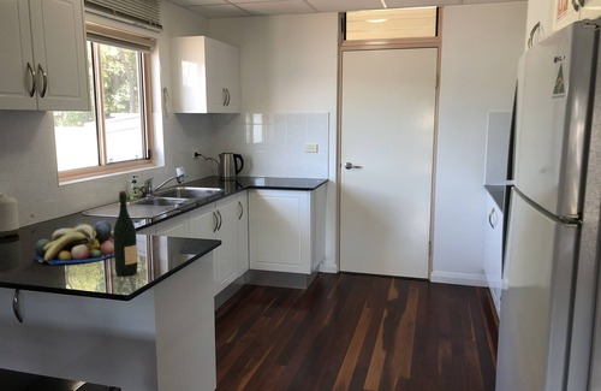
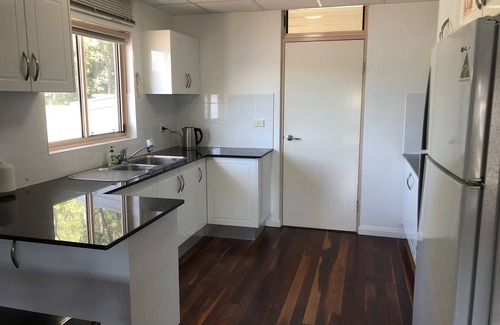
- wine bottle [113,190,139,277]
- fruit bowl [32,219,114,265]
